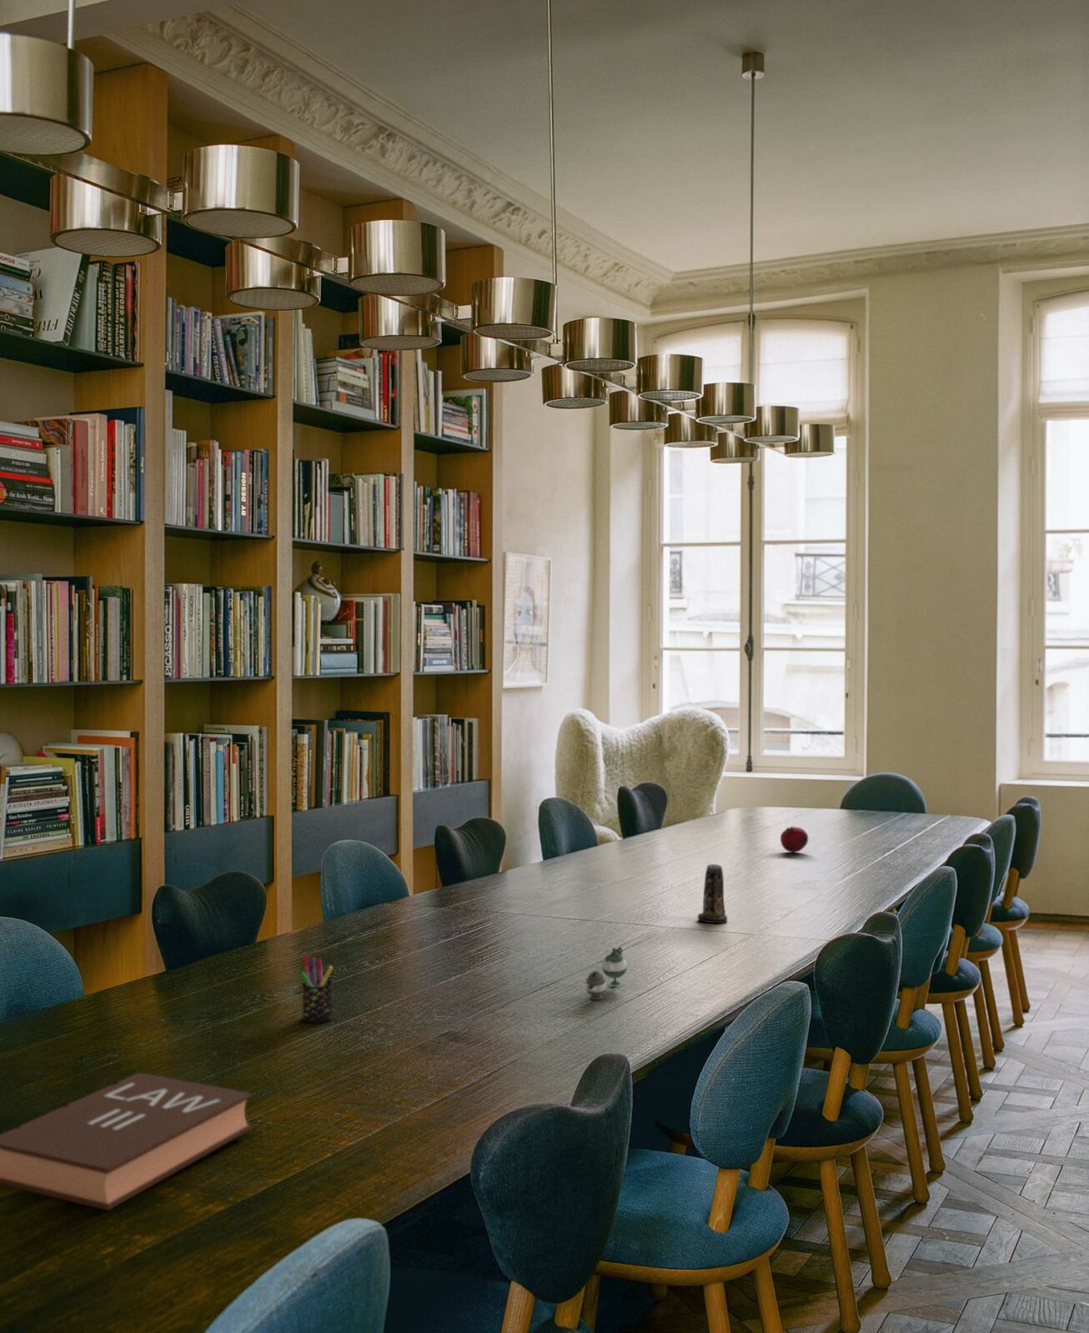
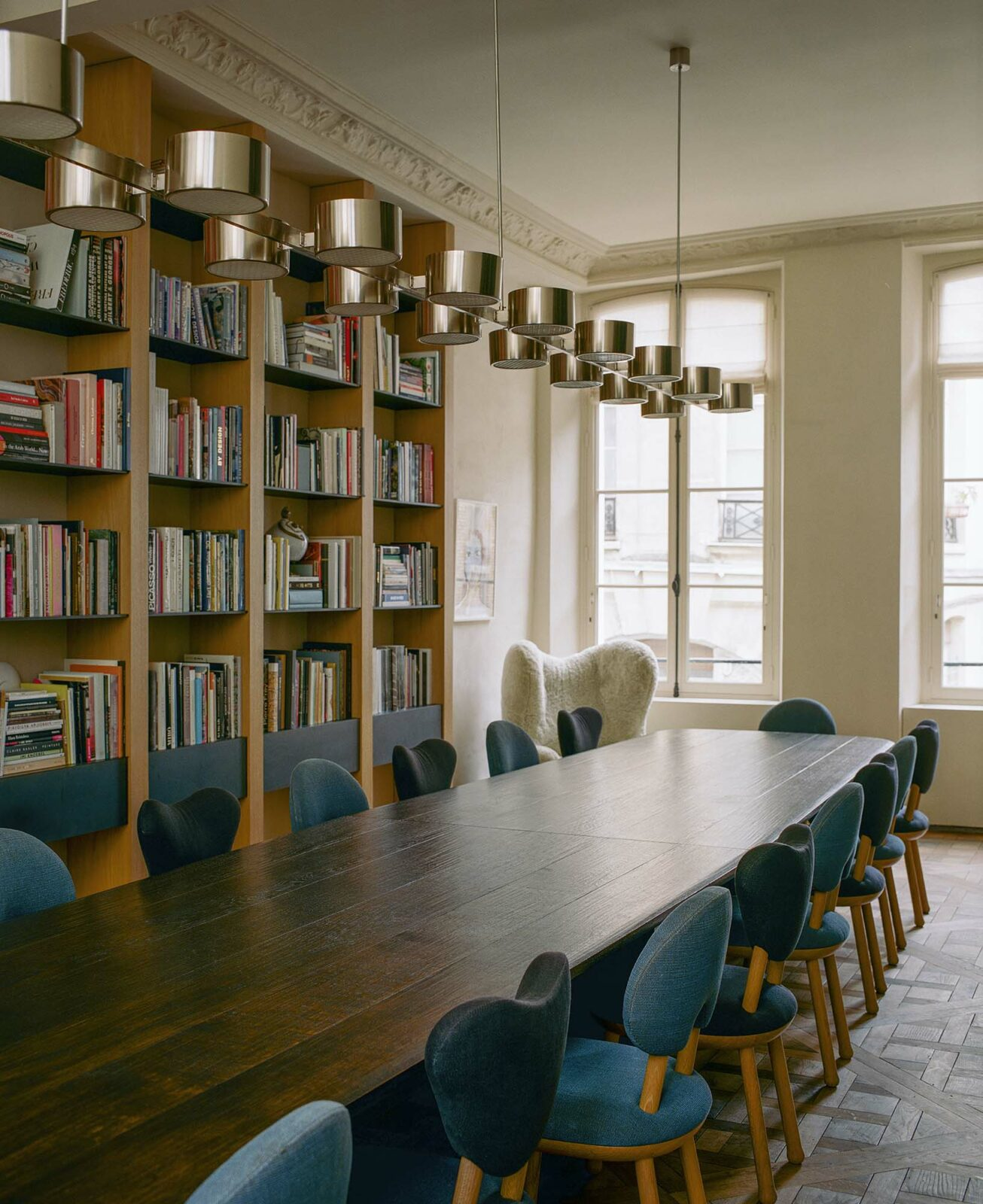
- book [0,1072,254,1211]
- teapot [585,947,628,1002]
- fruit [780,825,809,854]
- pen holder [299,954,335,1025]
- candle [697,864,728,924]
